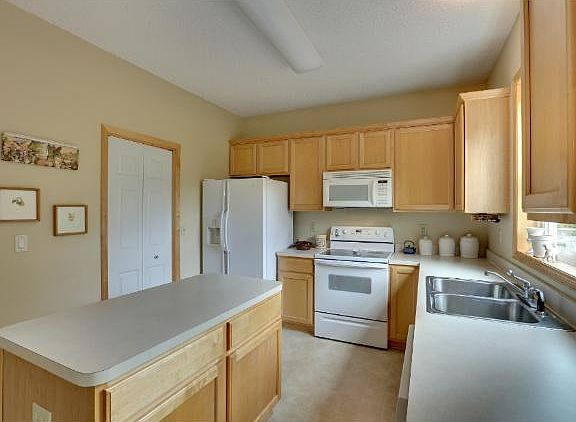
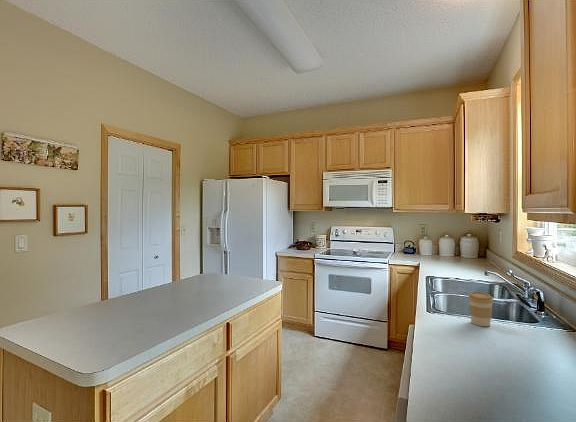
+ coffee cup [467,291,494,327]
